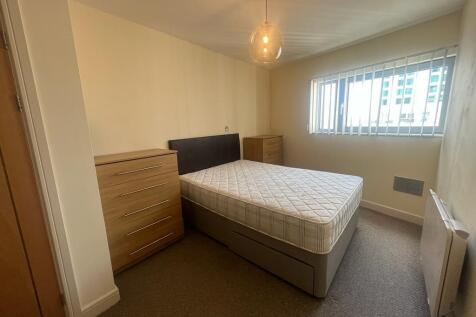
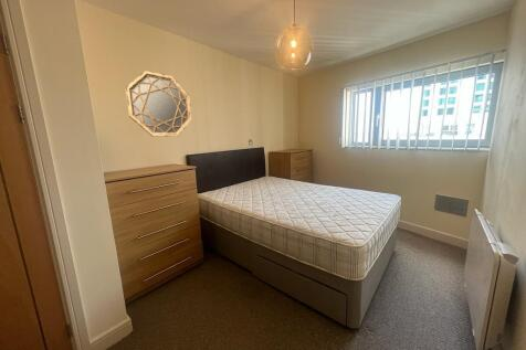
+ home mirror [124,70,193,137]
